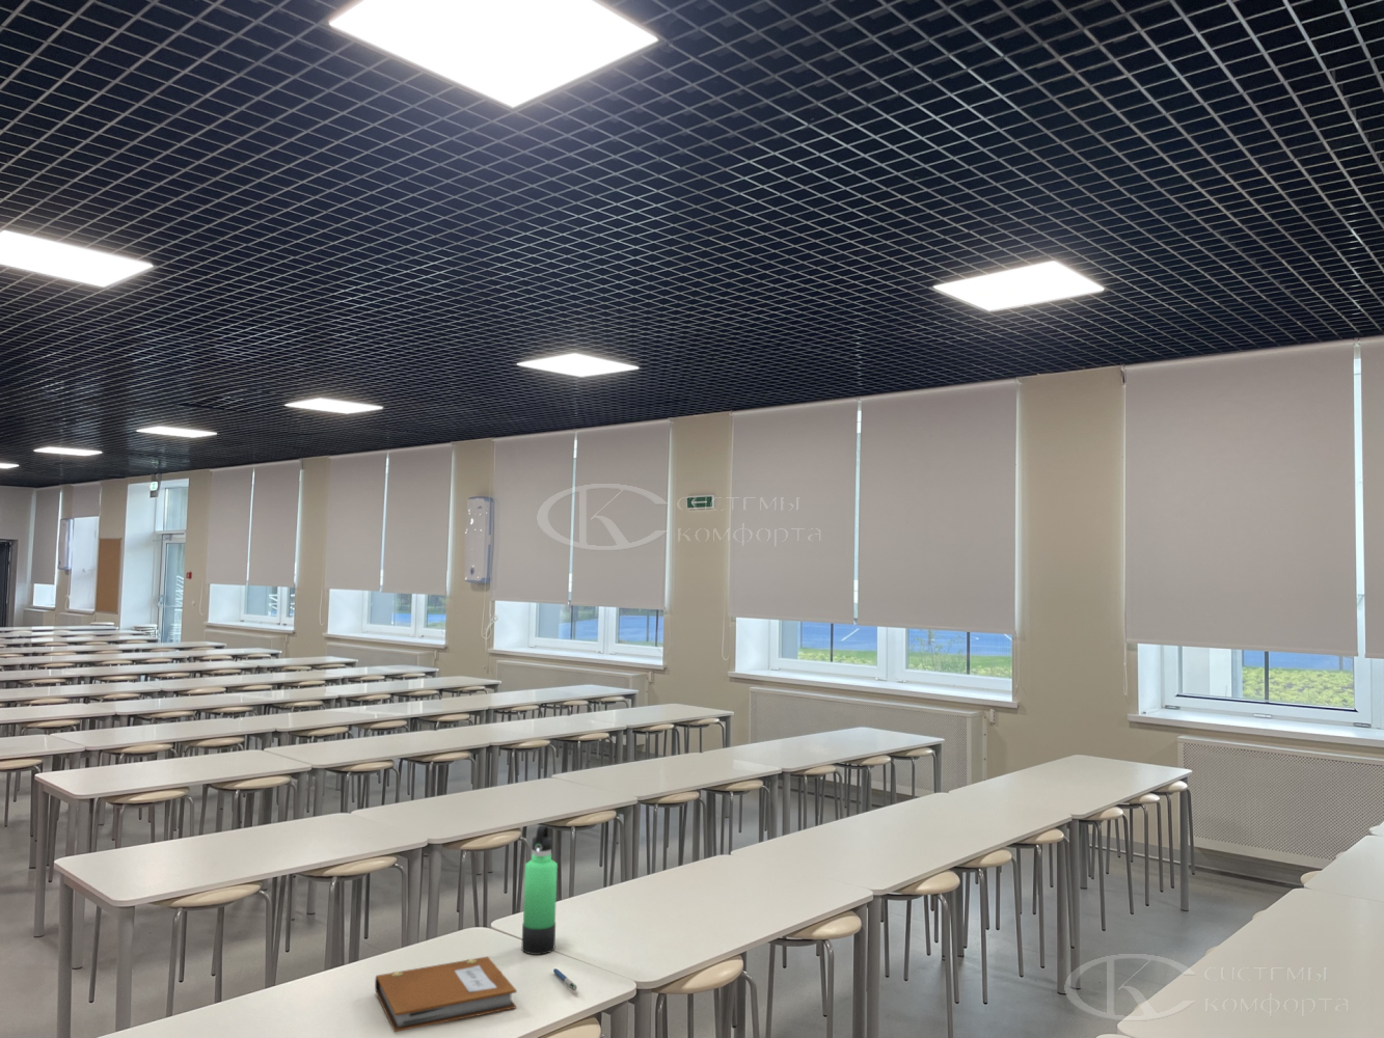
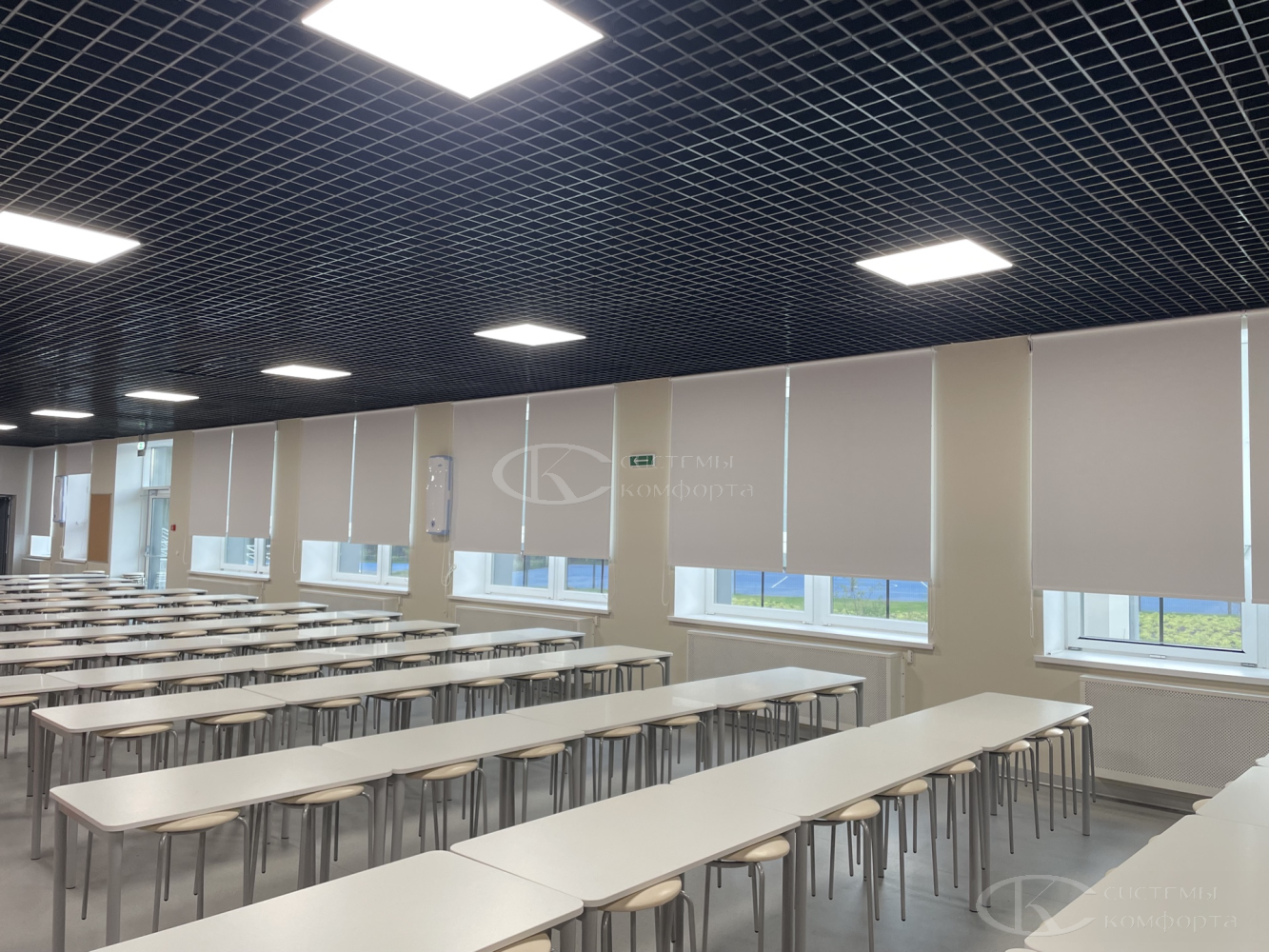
- pen [552,967,578,991]
- notebook [374,956,518,1033]
- thermos bottle [520,824,558,955]
